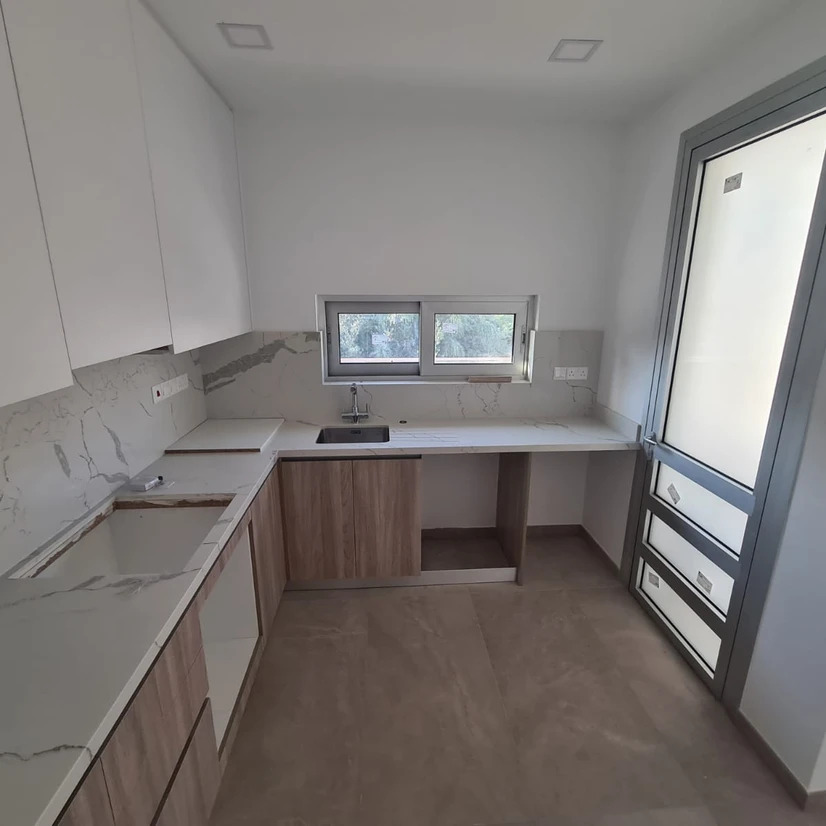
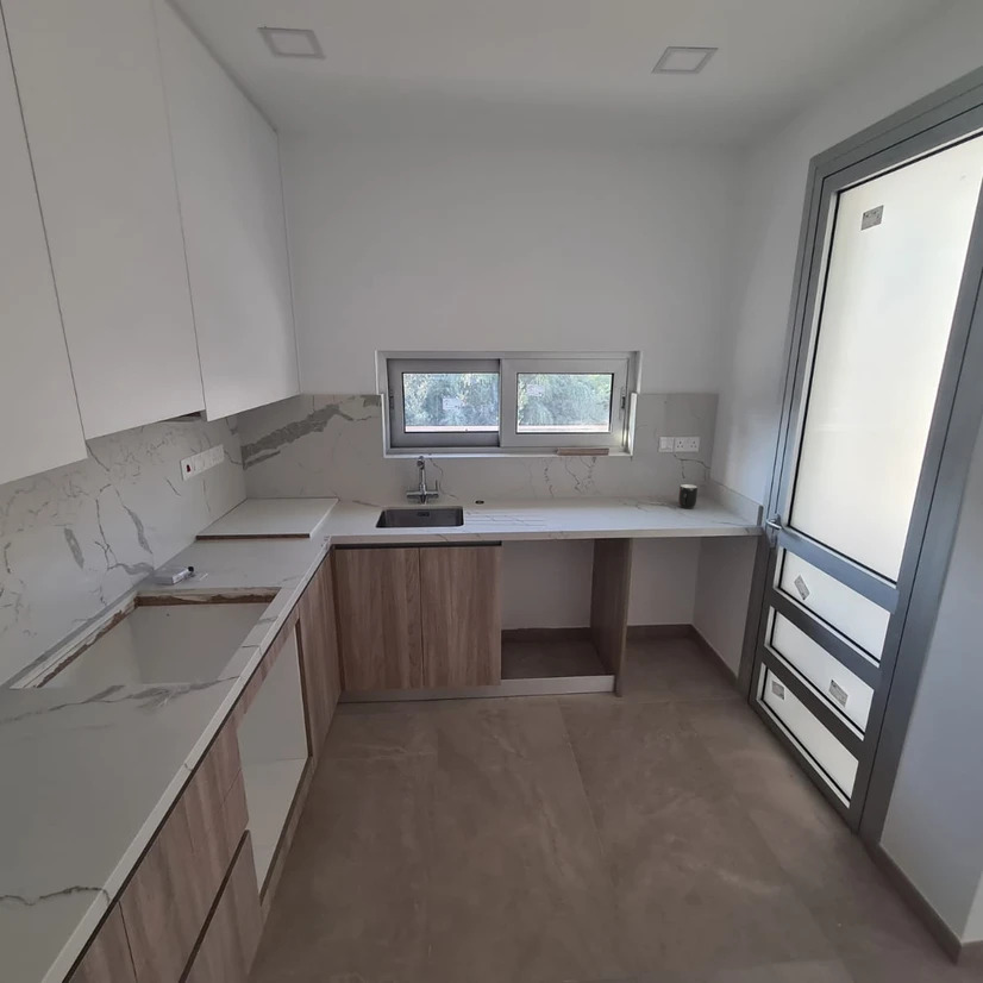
+ mug [677,483,700,509]
